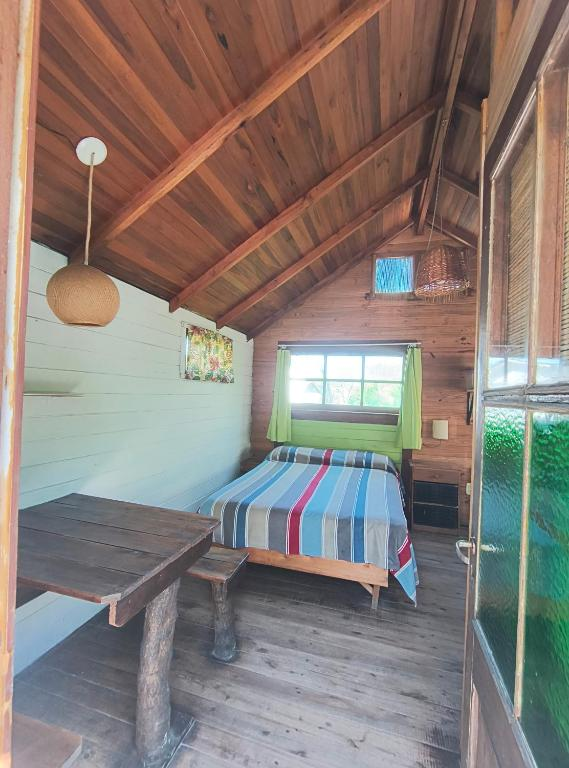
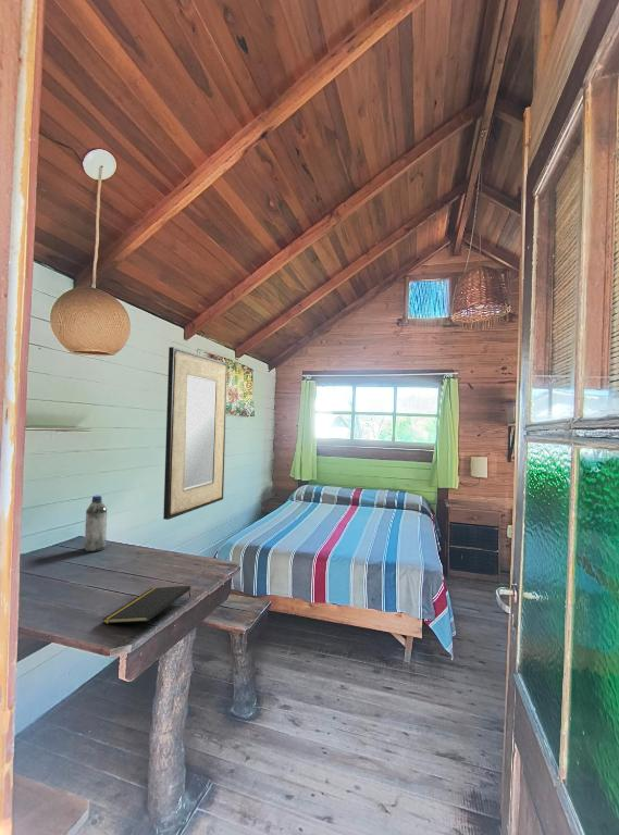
+ home mirror [162,346,228,521]
+ water bottle [84,495,108,552]
+ notepad [101,585,191,625]
